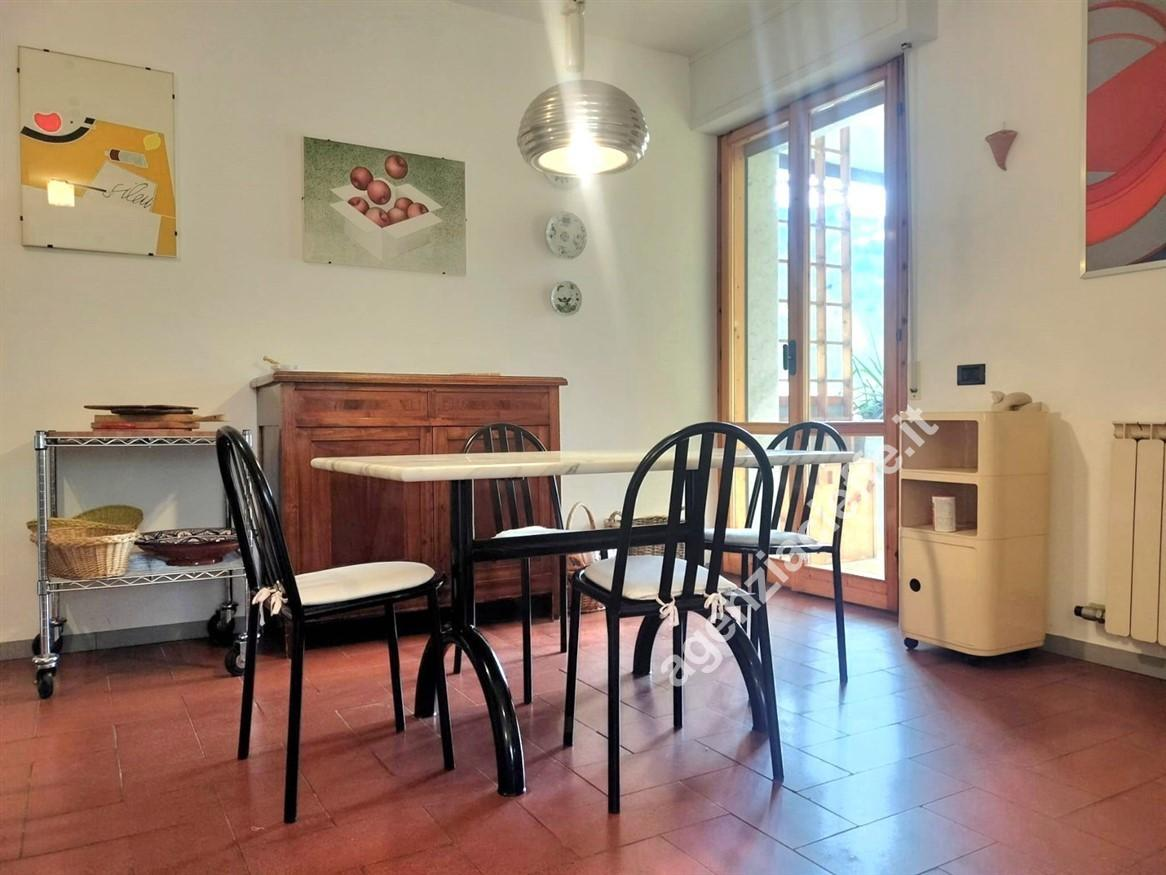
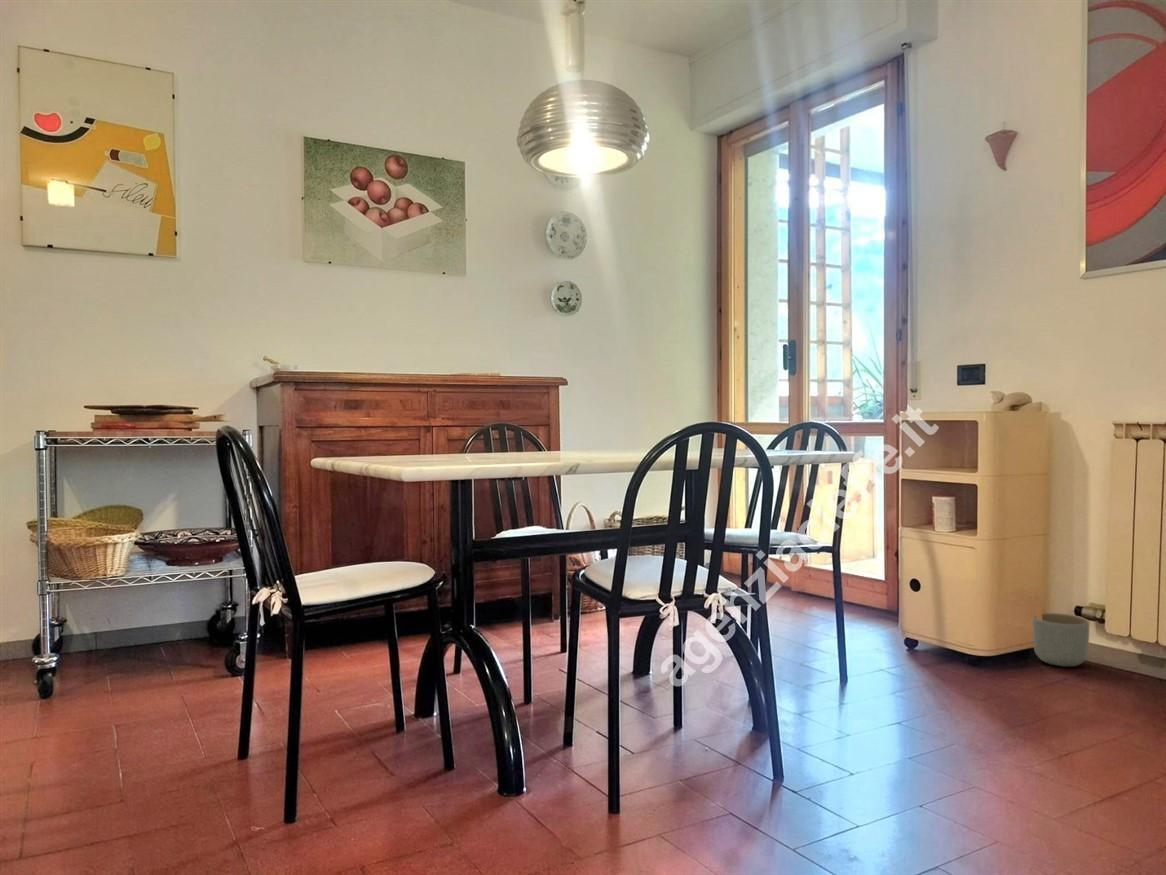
+ planter [1032,612,1090,668]
